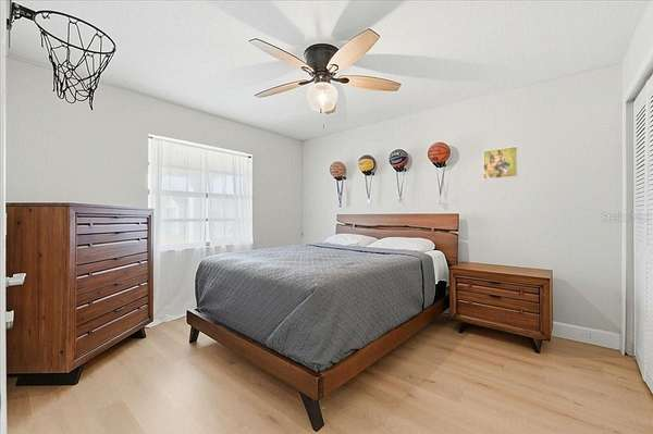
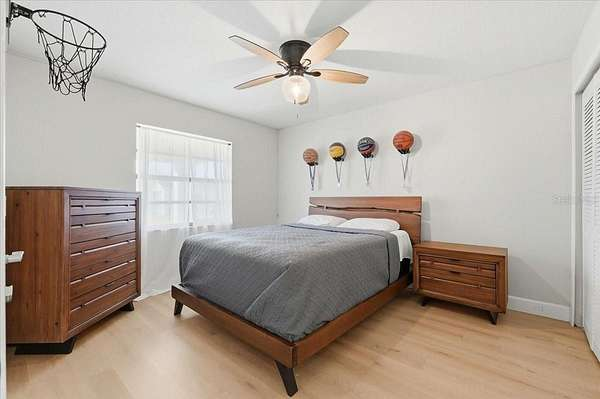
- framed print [482,146,519,181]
